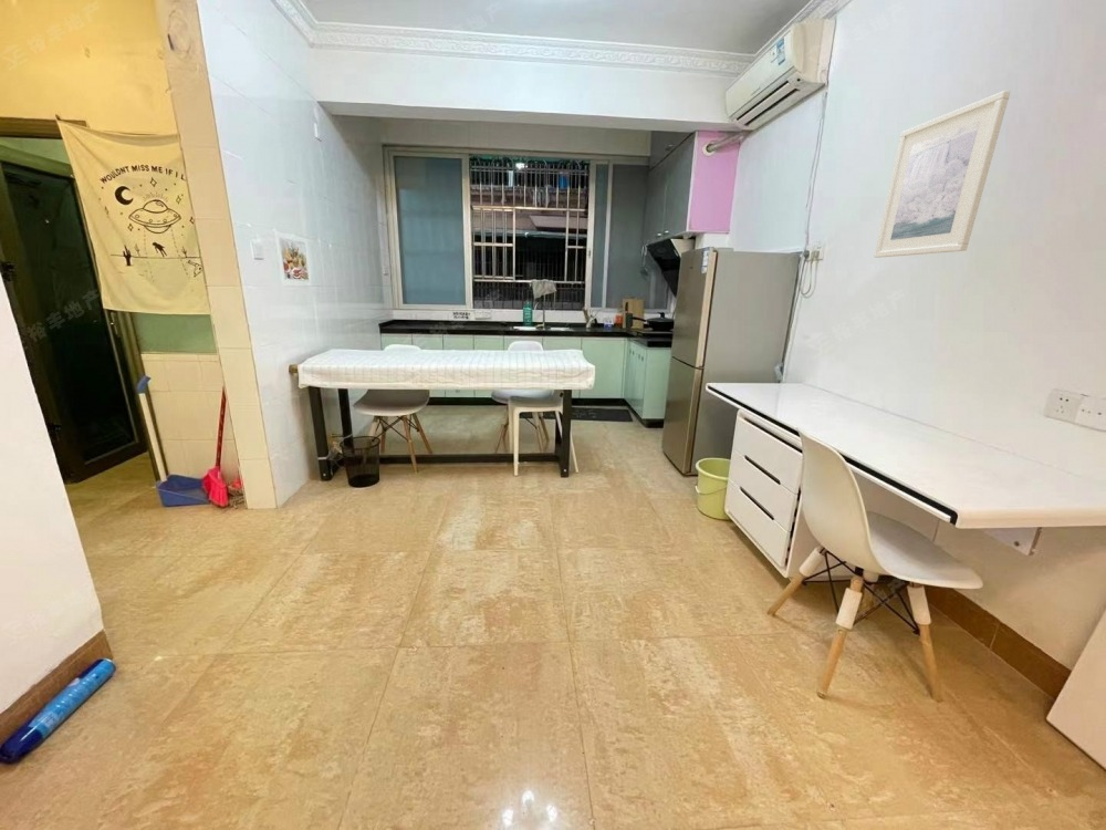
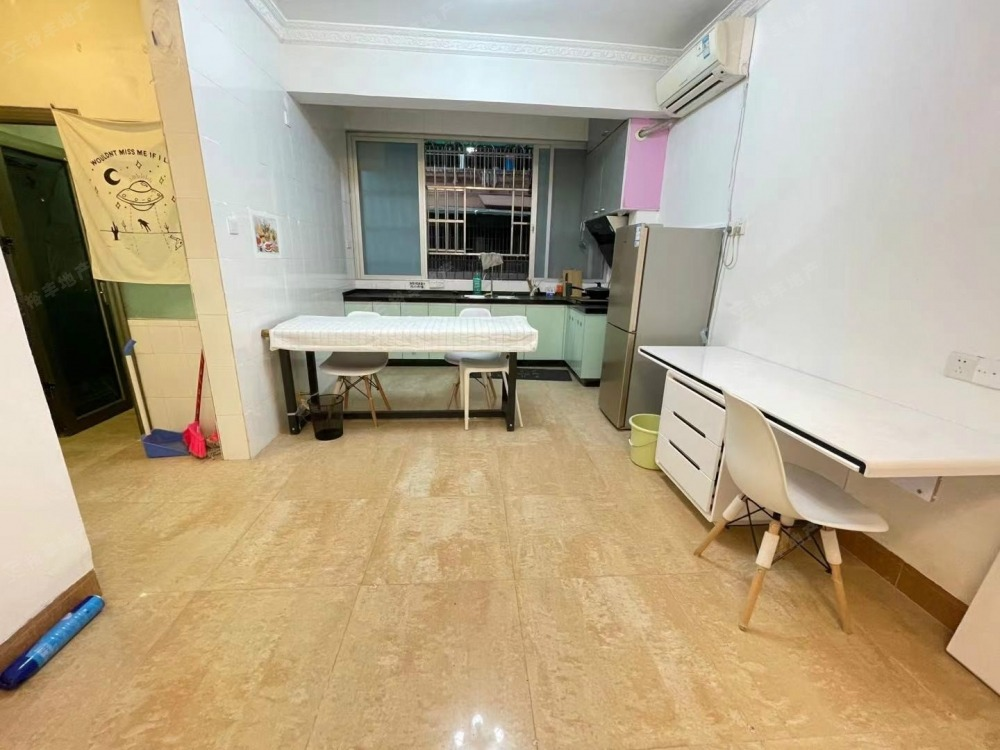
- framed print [873,90,1011,259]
